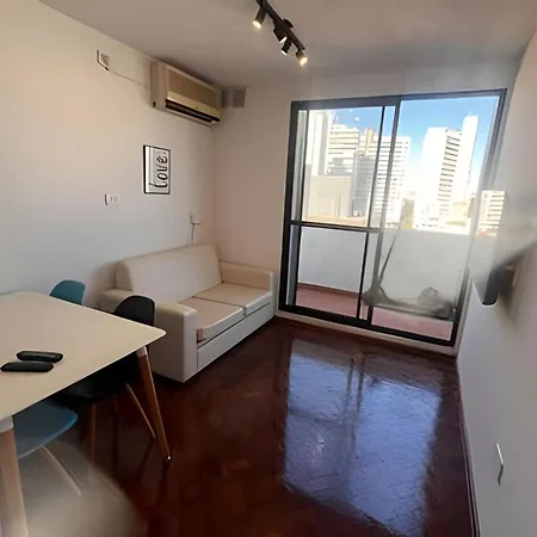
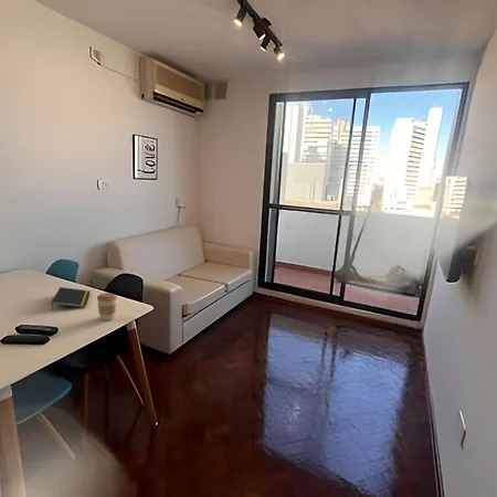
+ coffee cup [96,292,118,321]
+ notepad [50,286,92,311]
